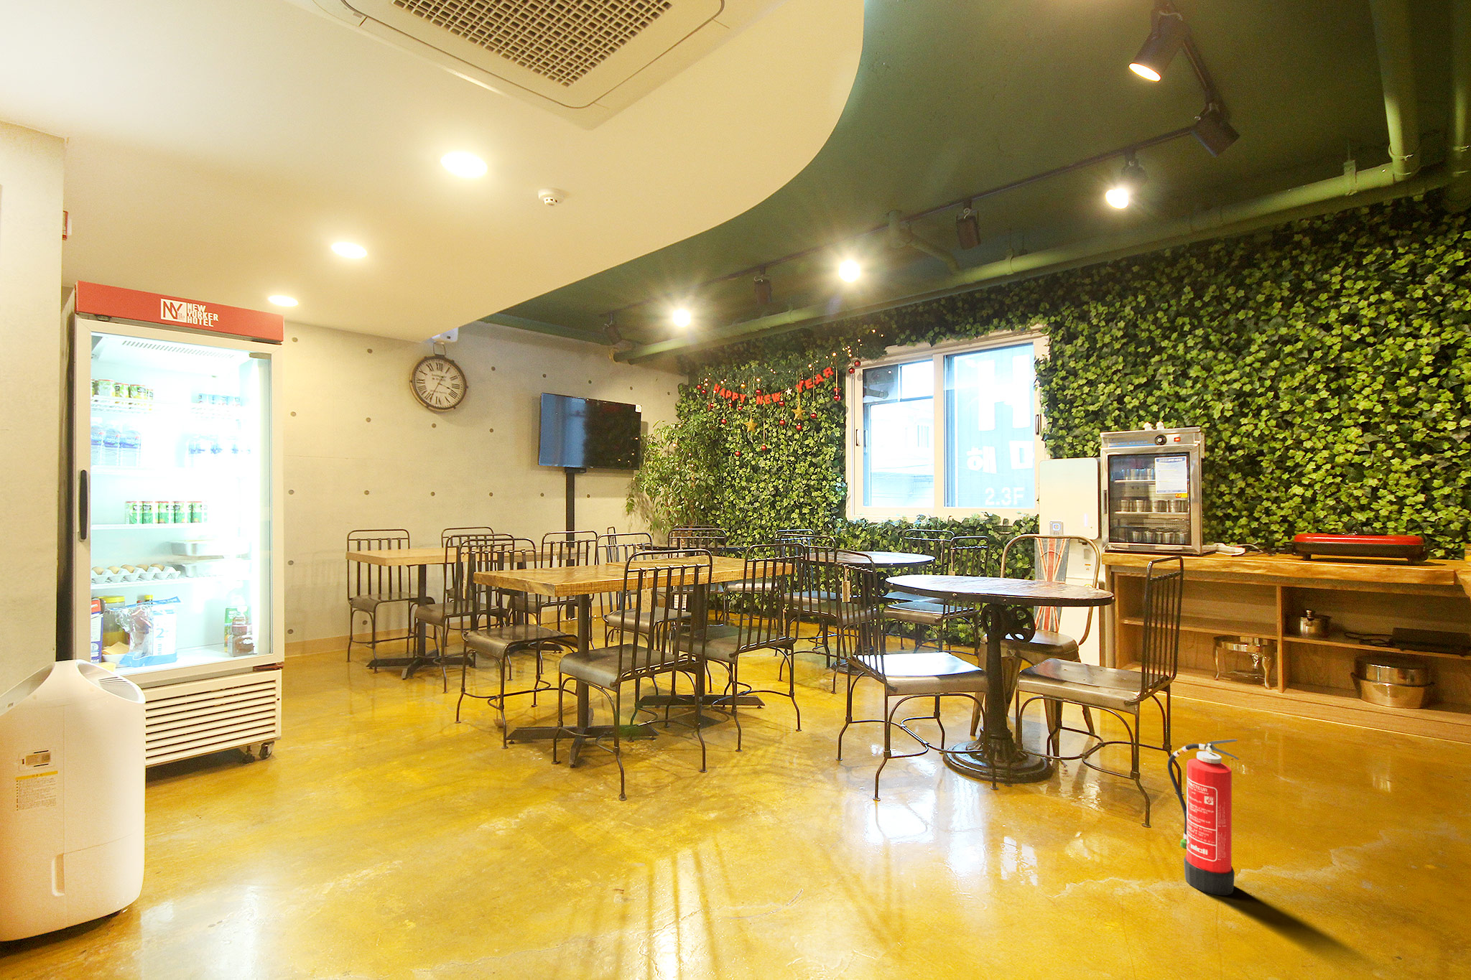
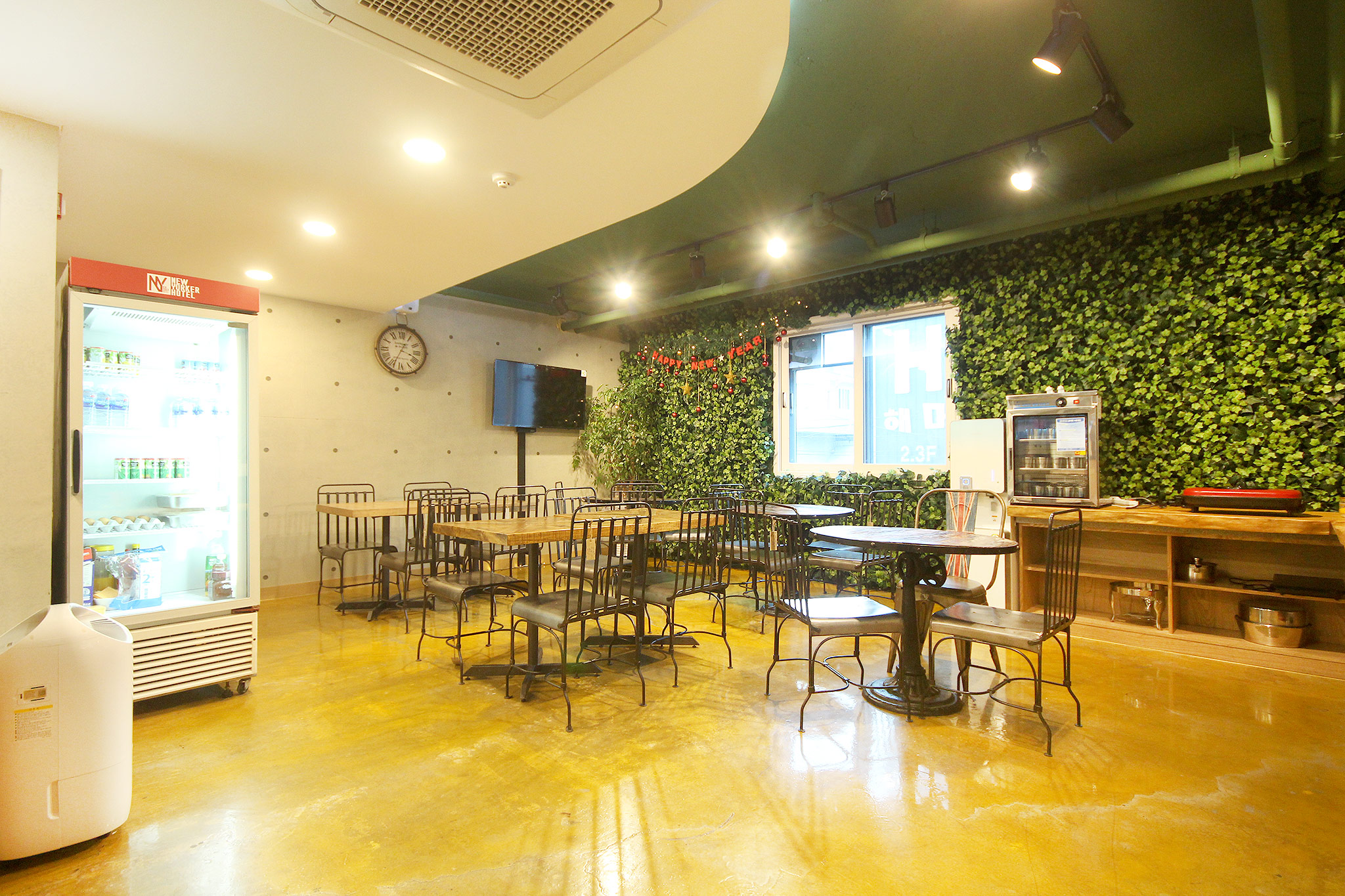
- fire extinguisher [1167,738,1240,896]
